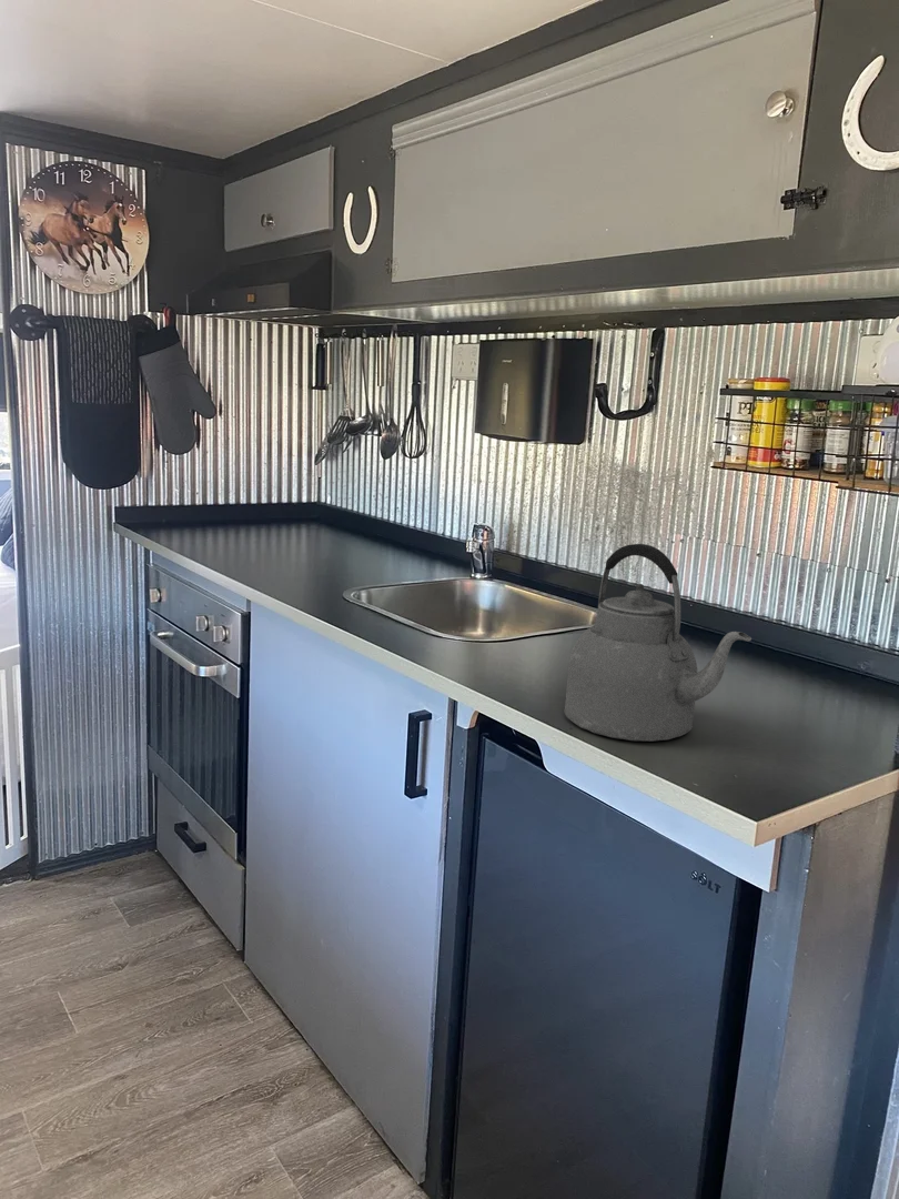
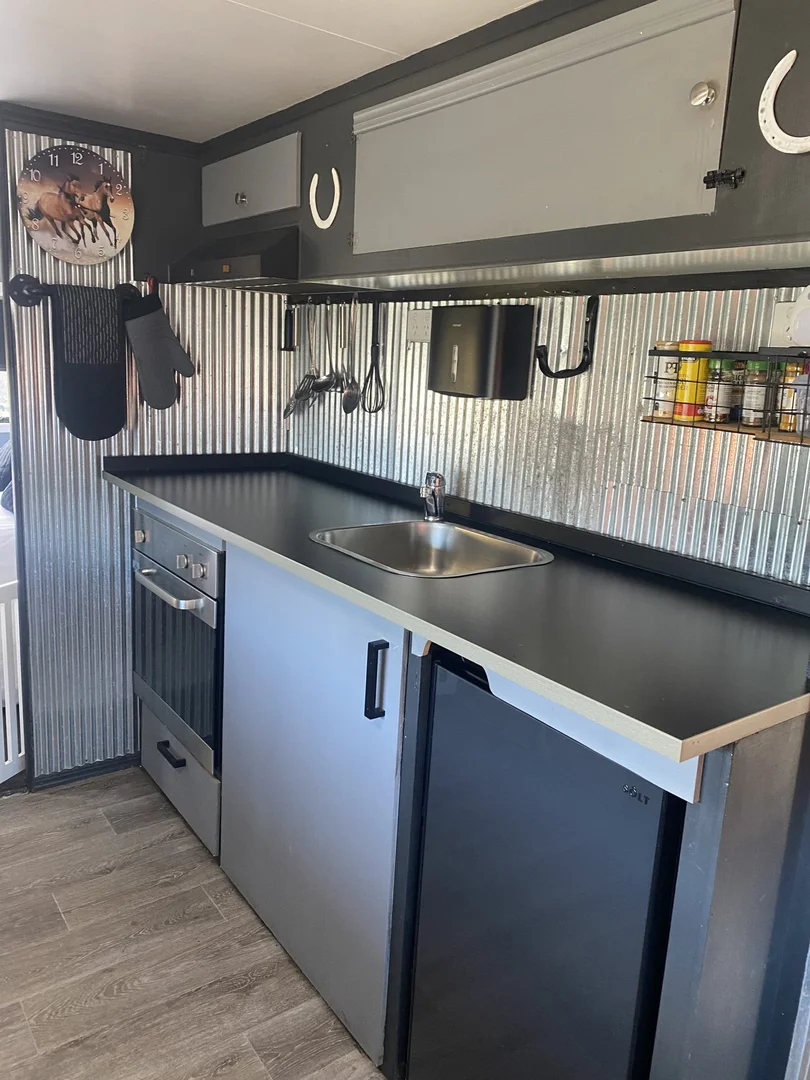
- kettle [563,543,752,743]
